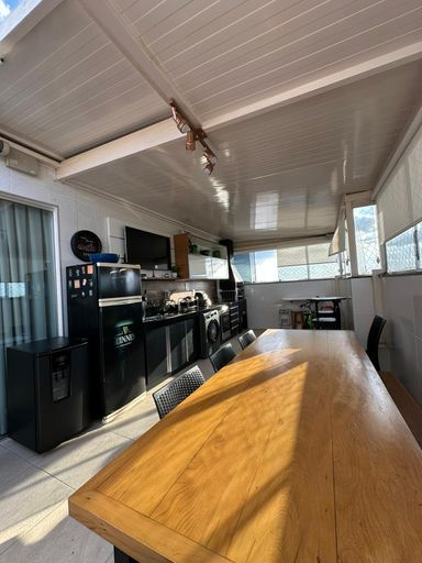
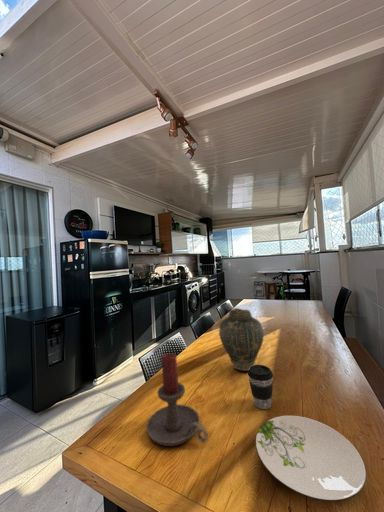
+ candle holder [146,353,209,447]
+ vase [218,307,265,372]
+ plate [255,415,367,502]
+ coffee cup [247,364,274,410]
